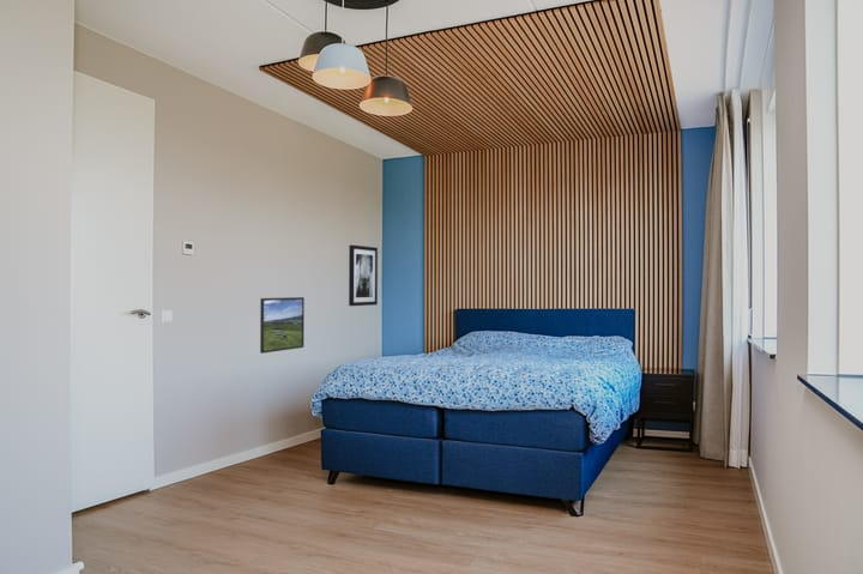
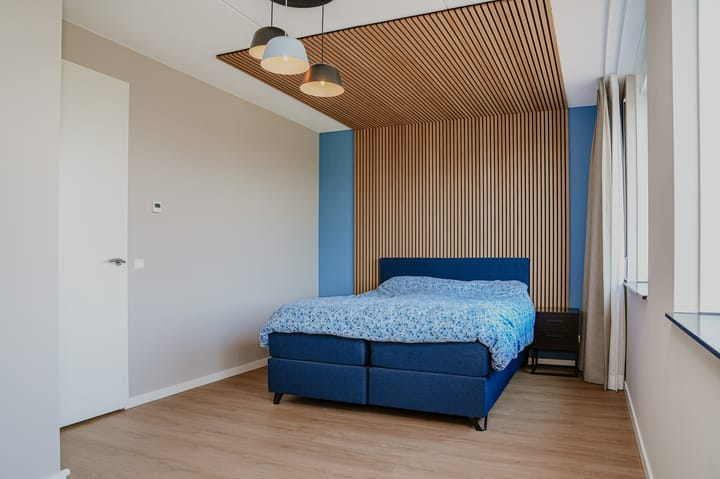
- wall art [348,244,379,307]
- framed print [259,296,306,355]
